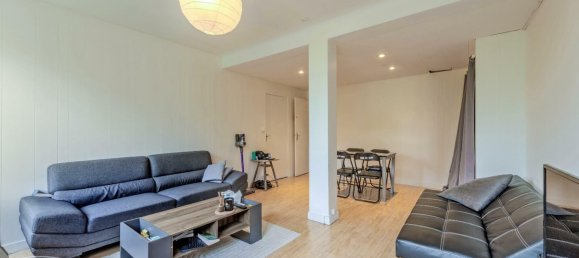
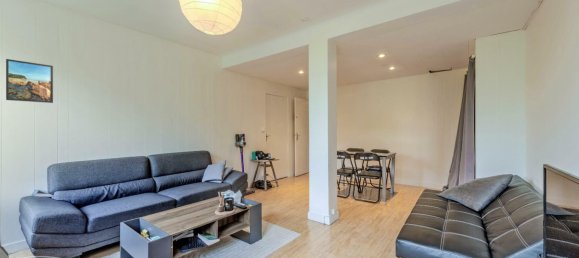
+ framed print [5,58,54,104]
